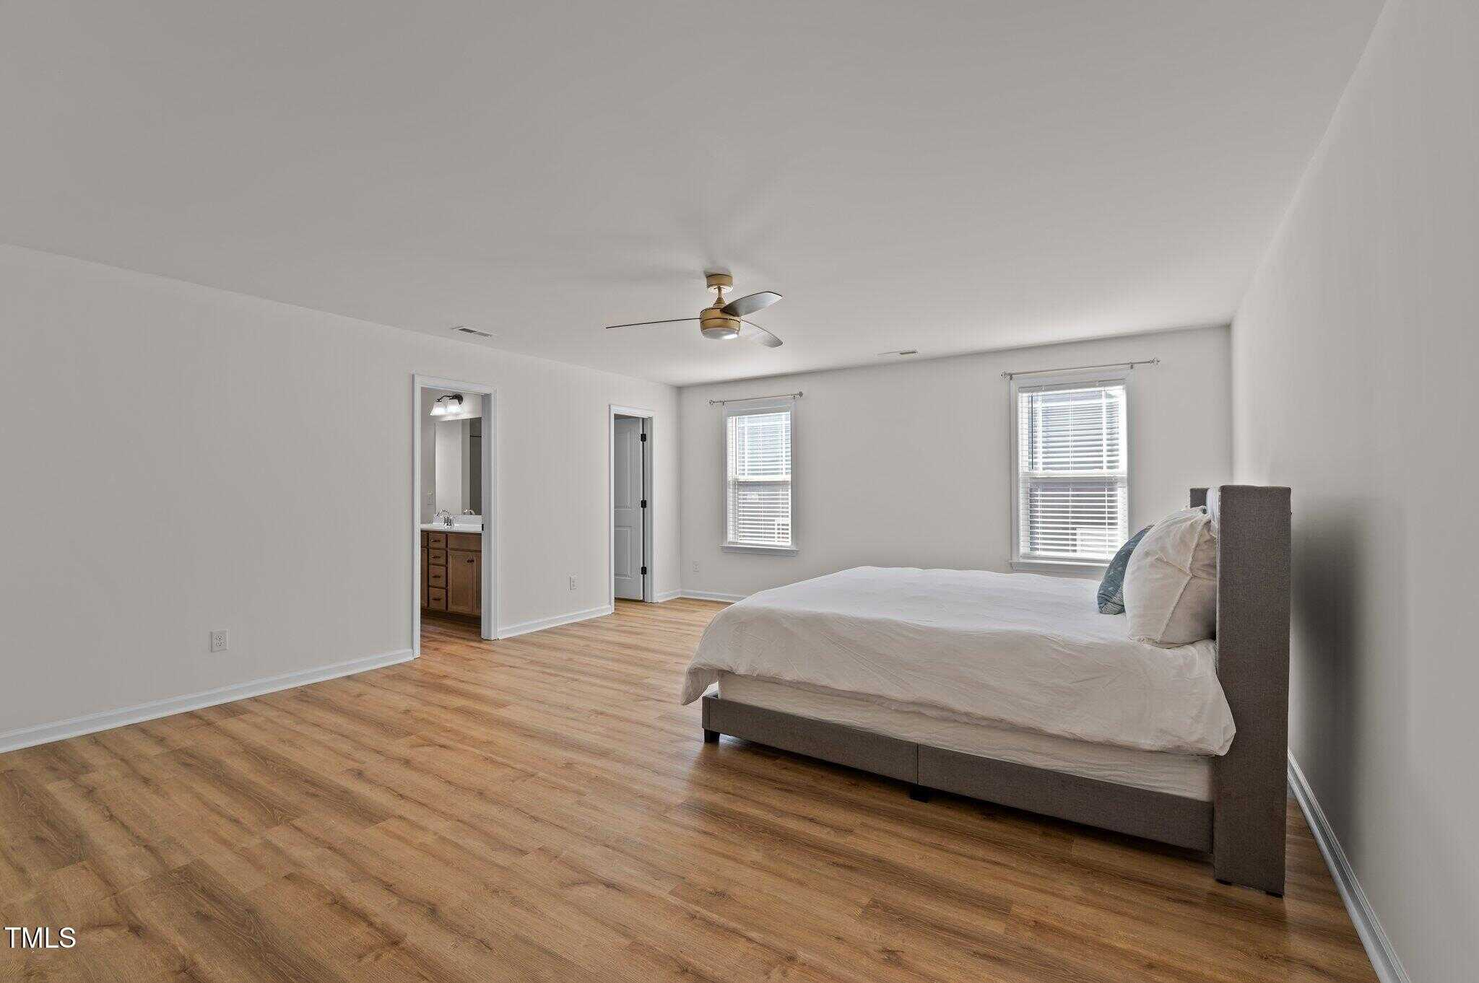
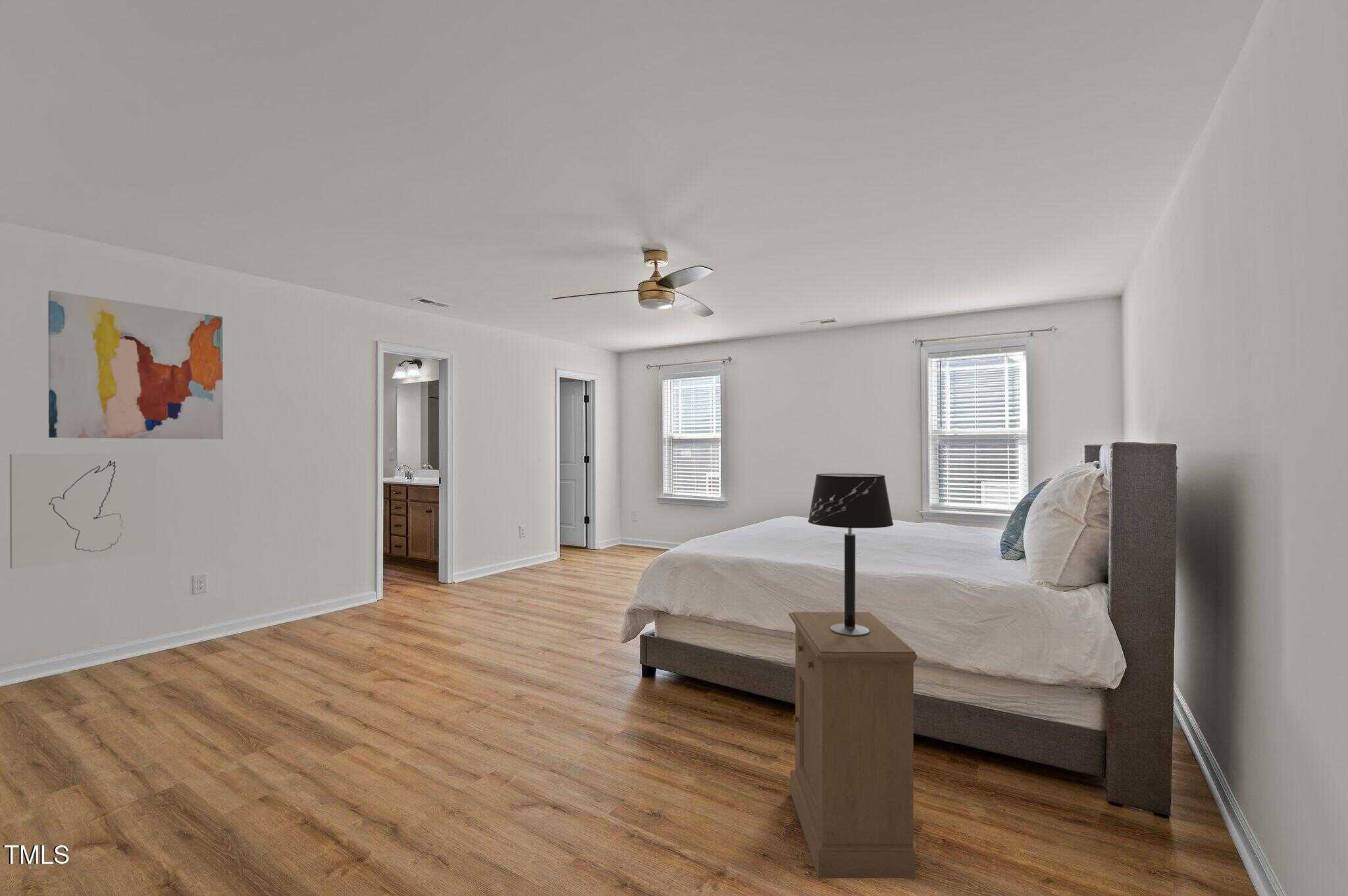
+ table lamp [808,473,894,636]
+ wall art [9,453,157,570]
+ wall art [47,289,224,439]
+ cabinet [788,611,918,879]
